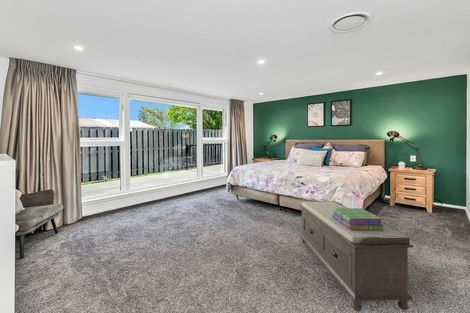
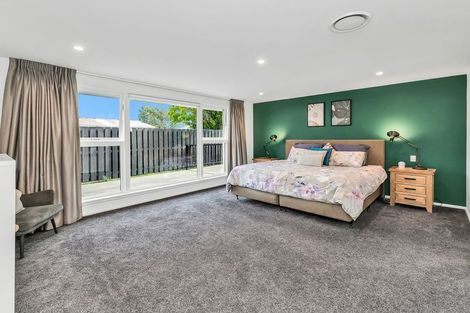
- bench [298,200,415,313]
- stack of books [332,207,384,230]
